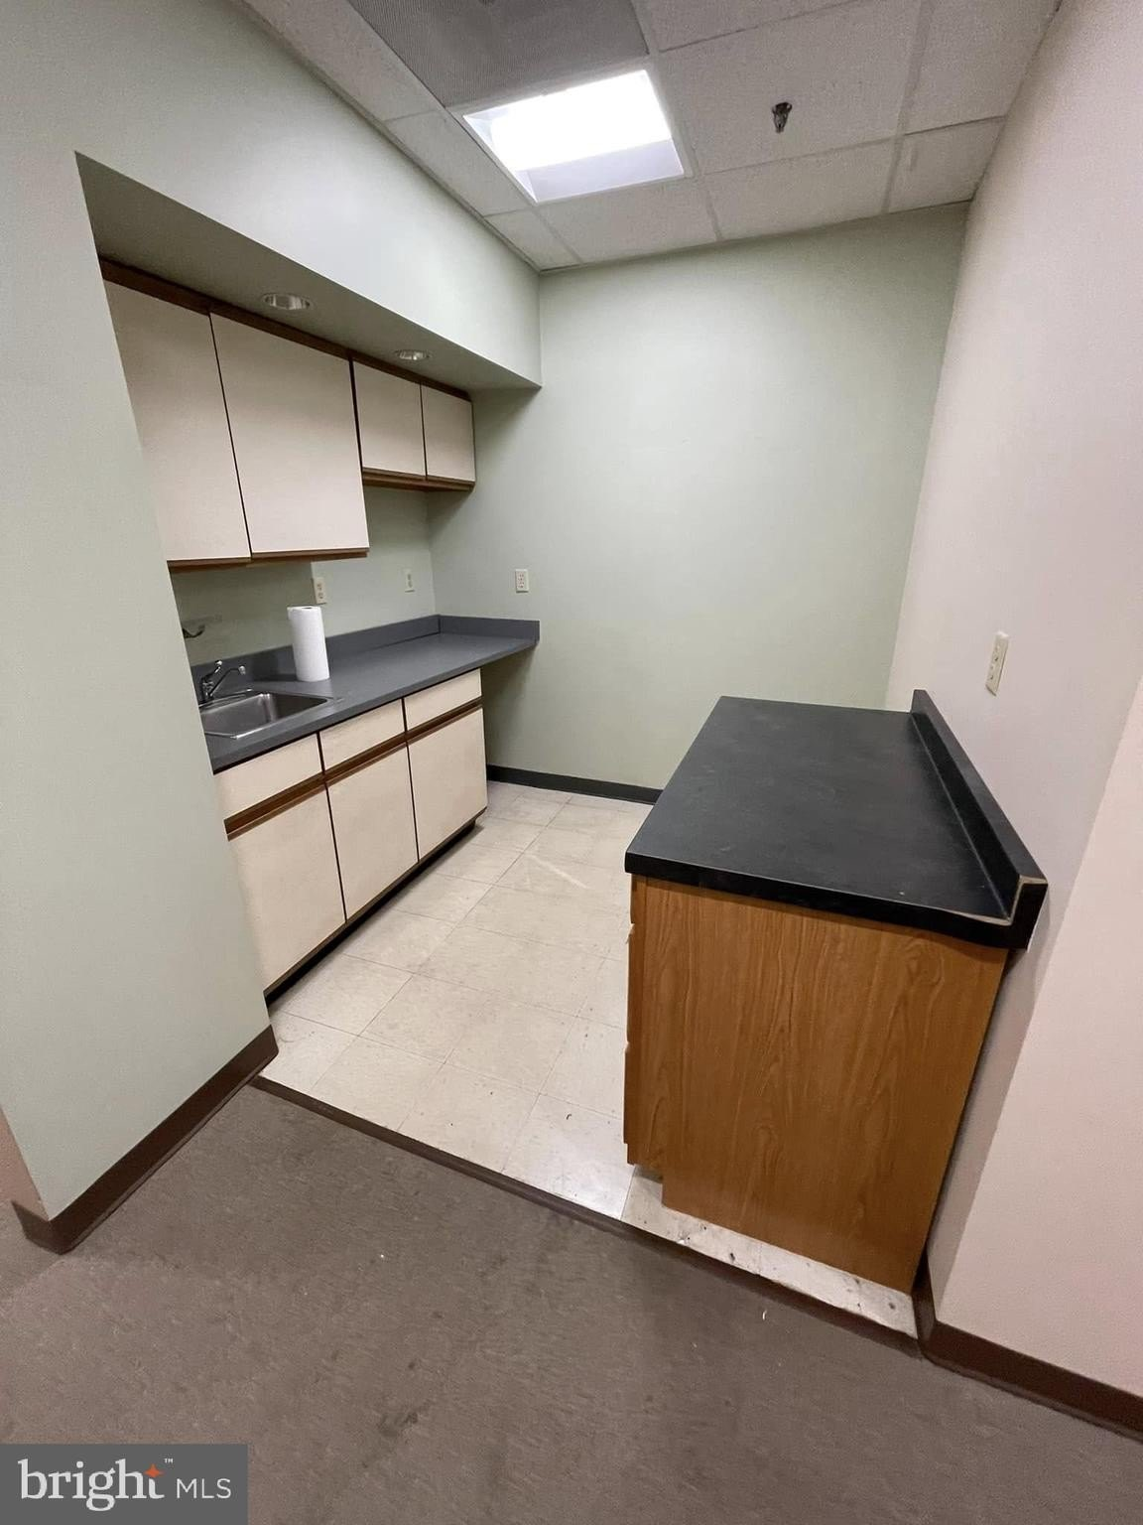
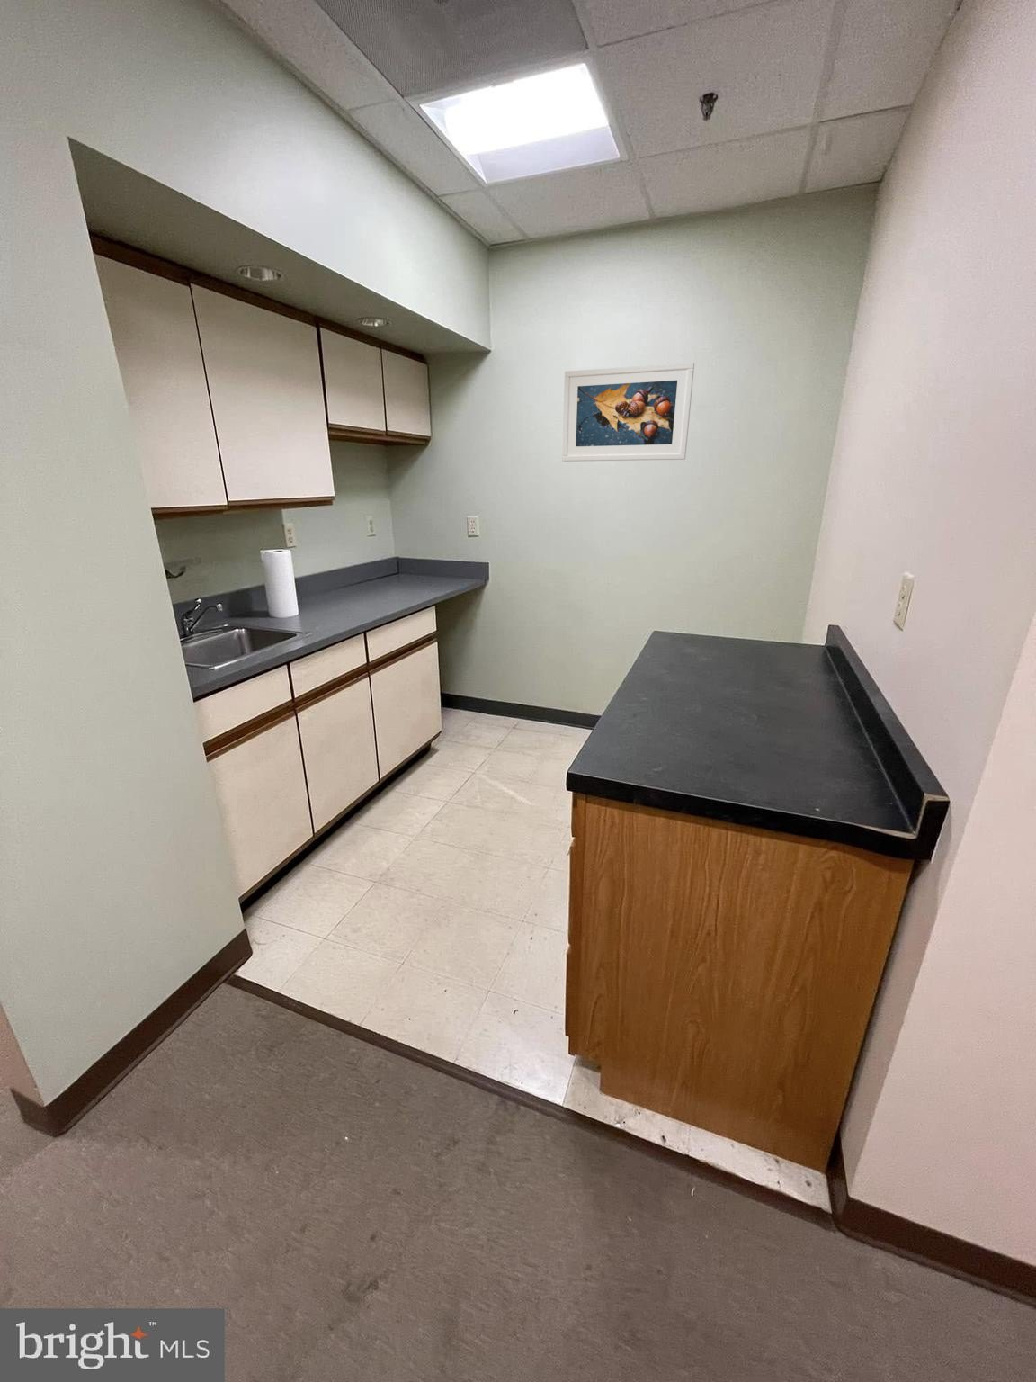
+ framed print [562,361,695,462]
